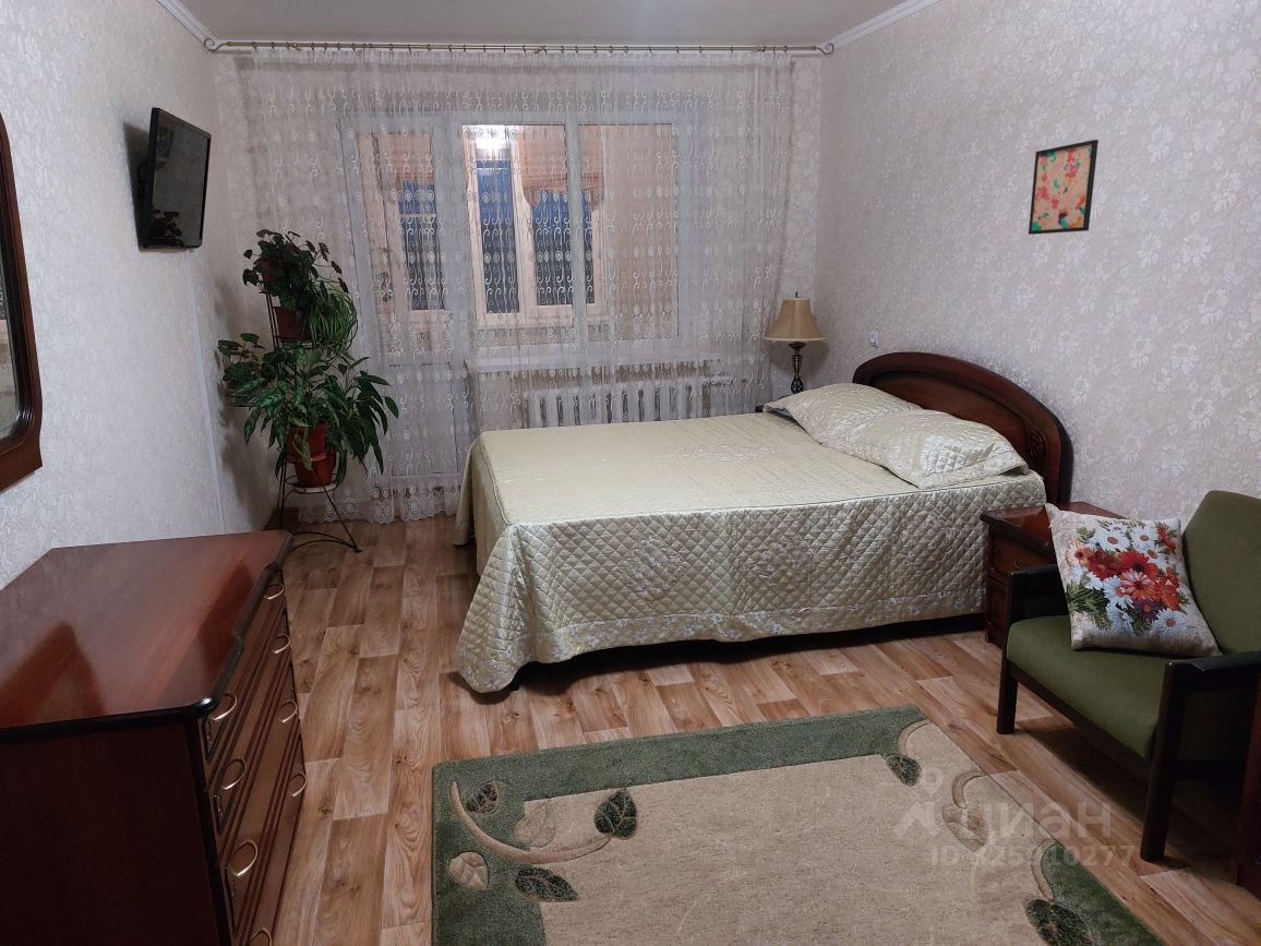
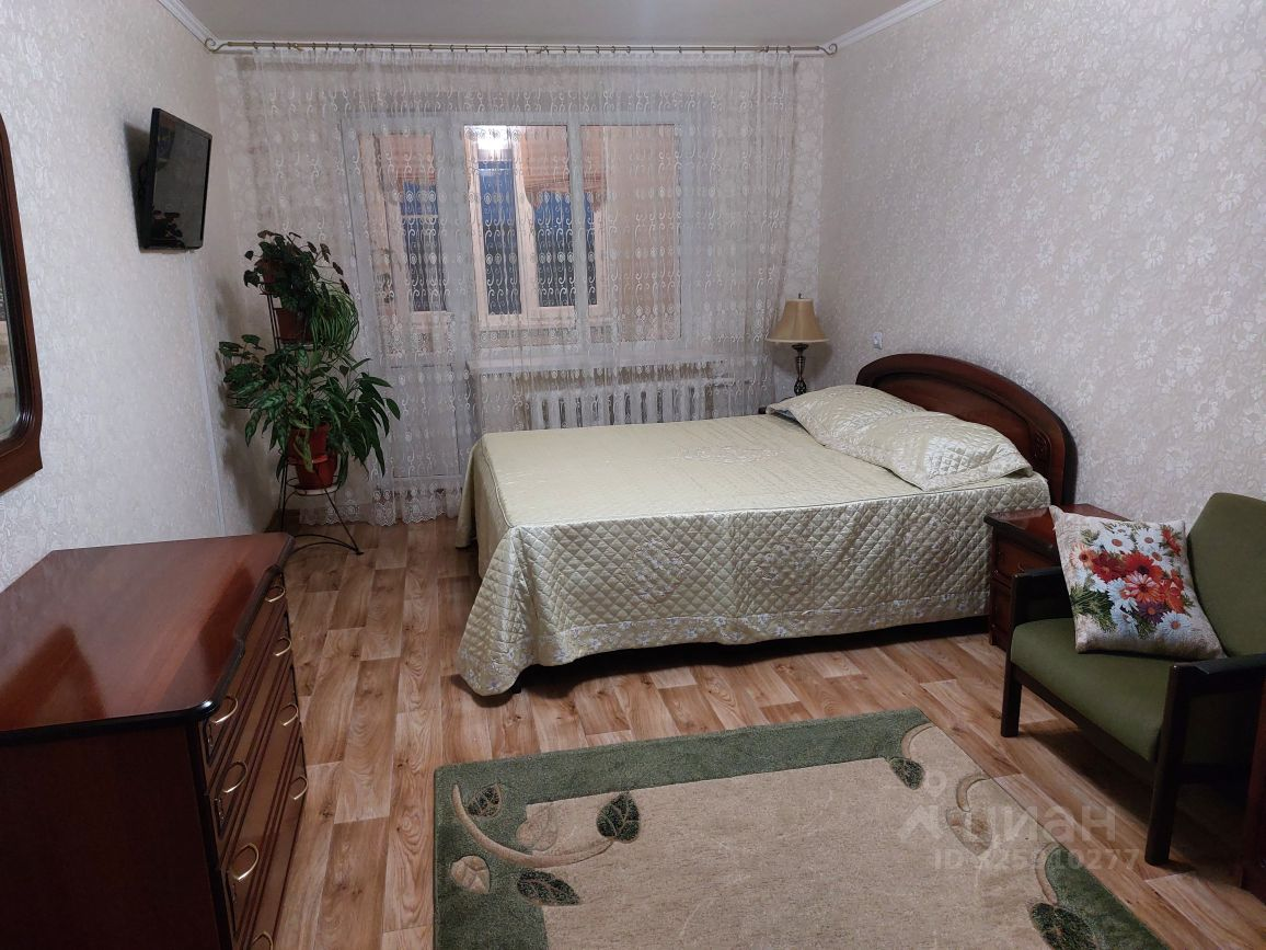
- wall art [1028,139,1100,236]
